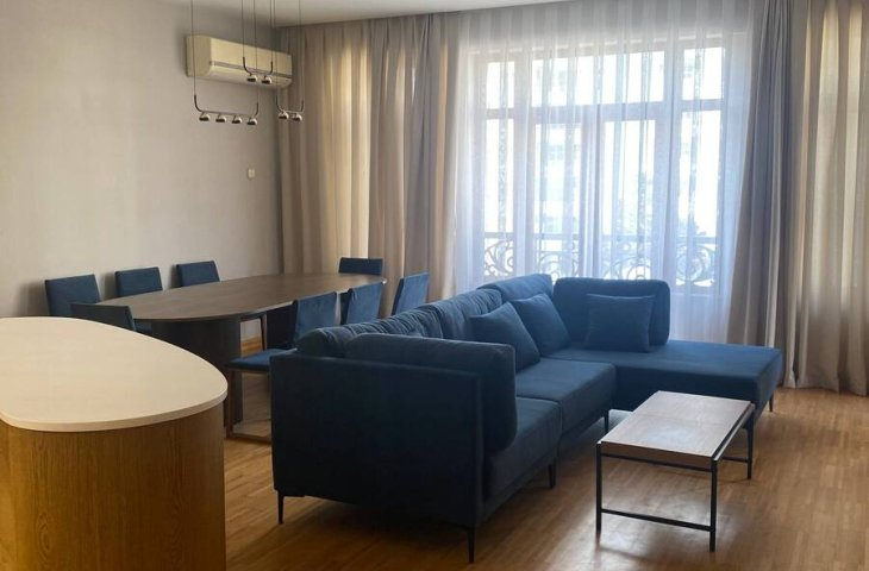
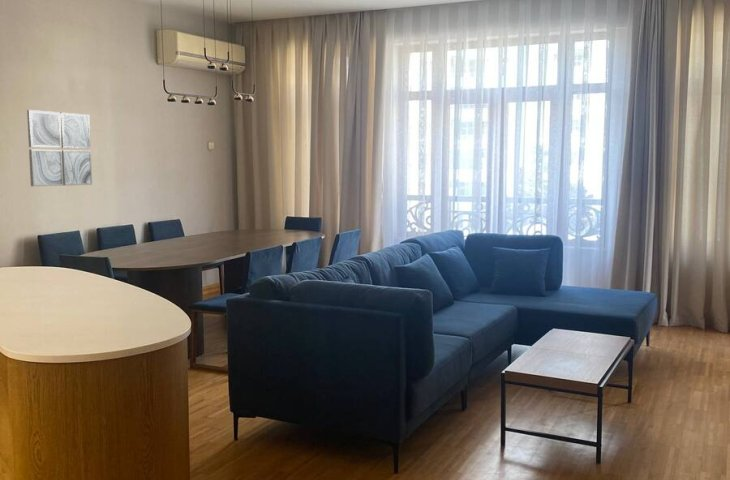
+ wall art [26,109,93,187]
